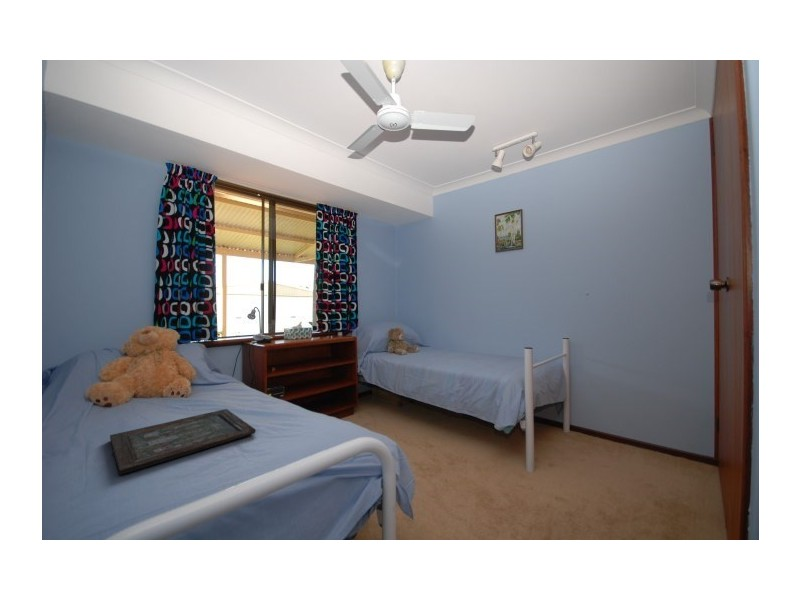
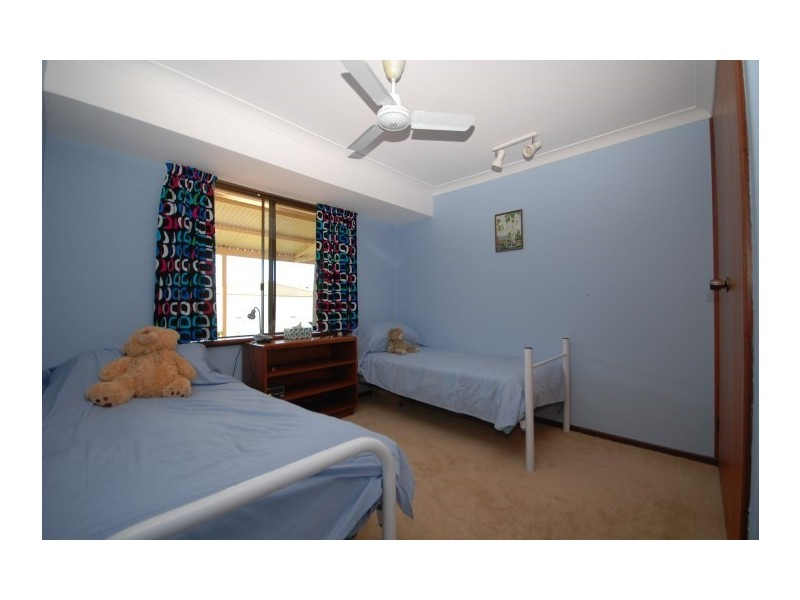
- tray [109,408,257,476]
